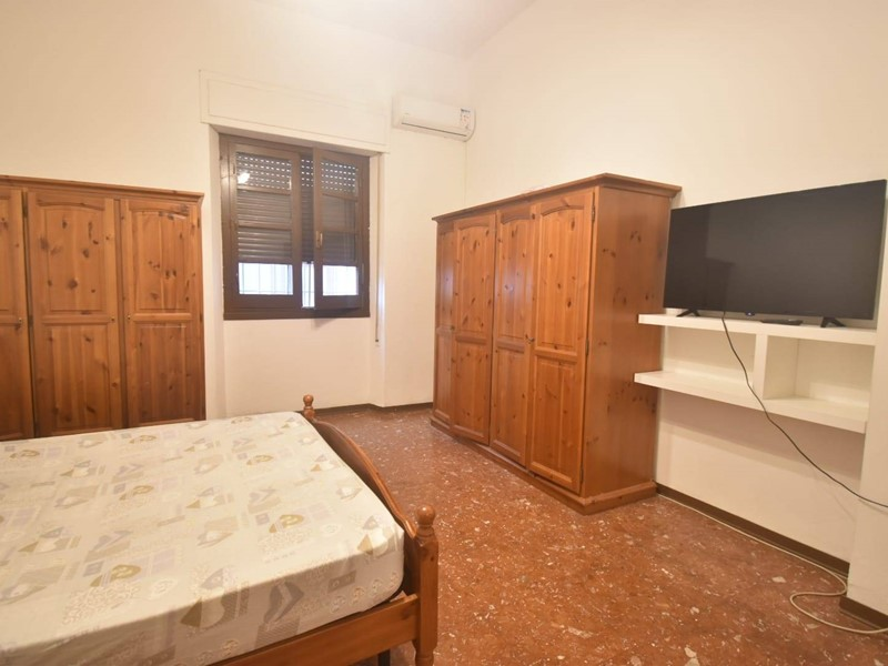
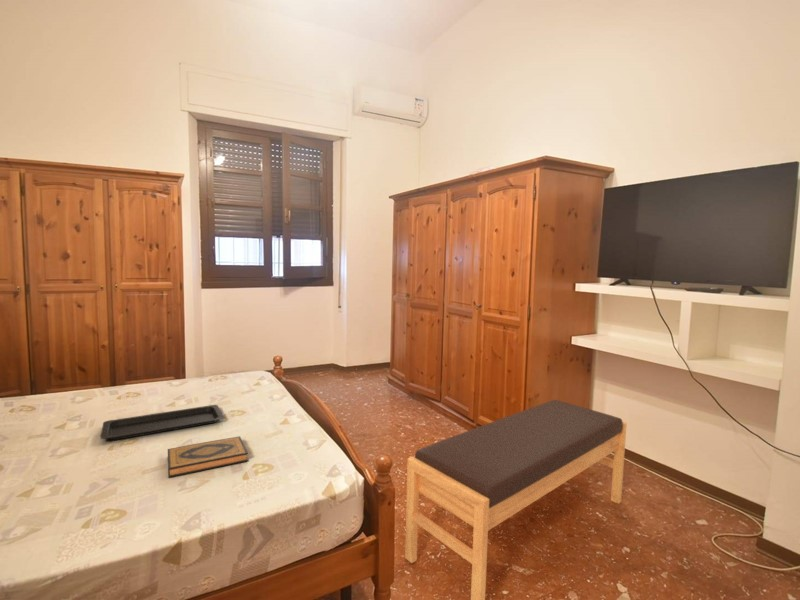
+ serving tray [99,404,225,441]
+ bench [404,399,628,600]
+ hardback book [167,435,249,479]
